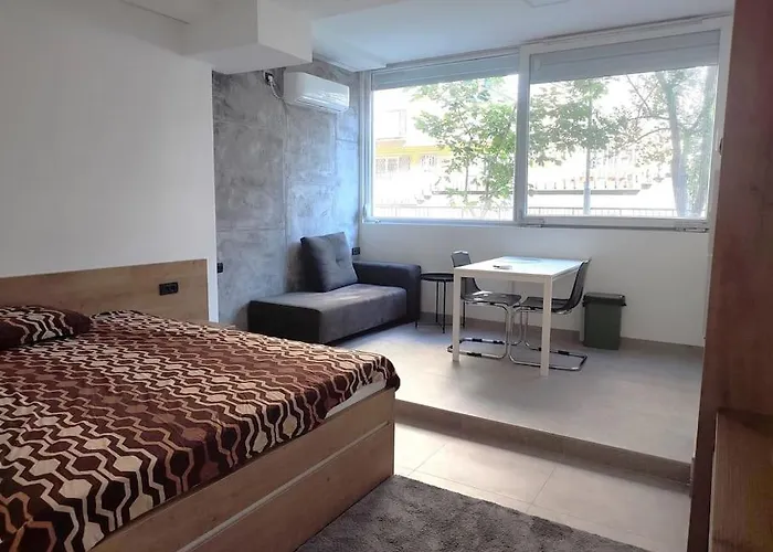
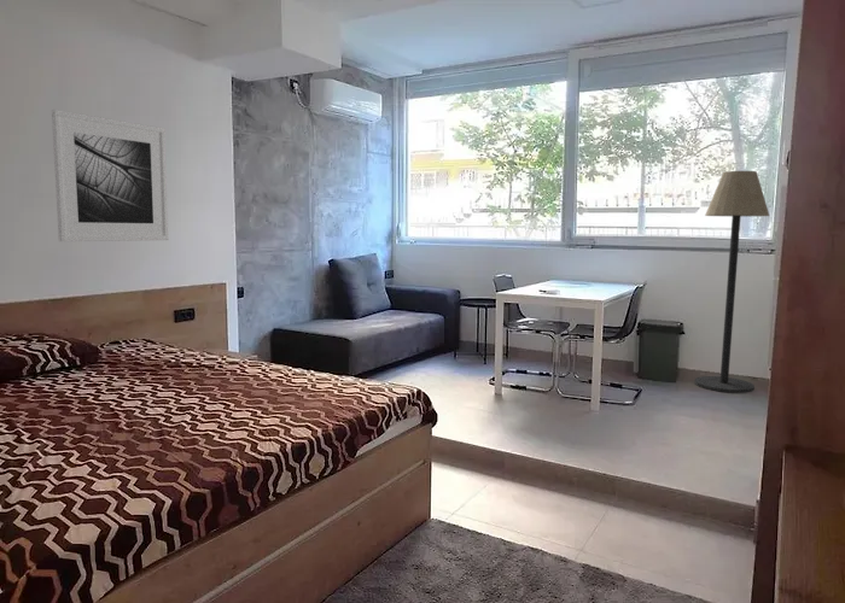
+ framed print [51,109,170,242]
+ floor lamp [693,170,770,394]
